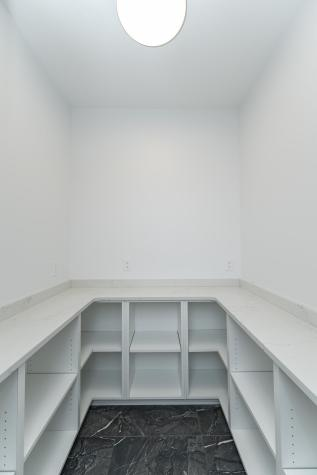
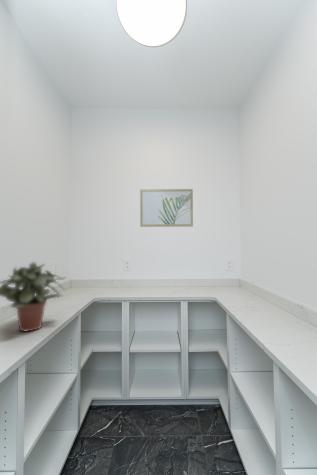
+ potted plant [0,261,66,333]
+ wall art [139,188,194,228]
